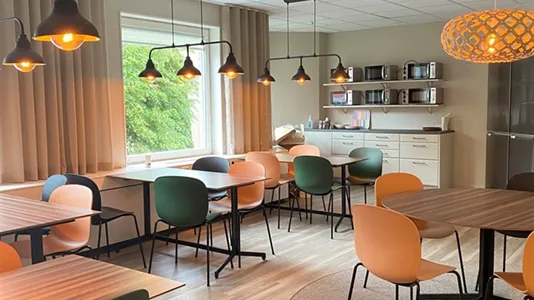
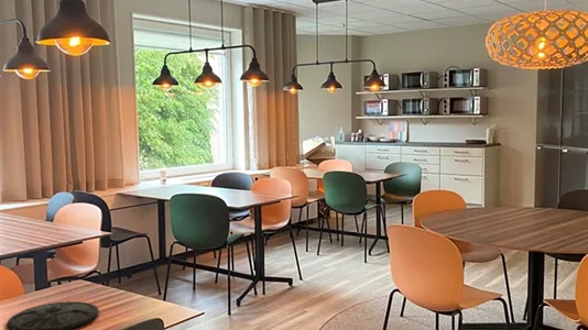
+ plate [7,300,100,330]
